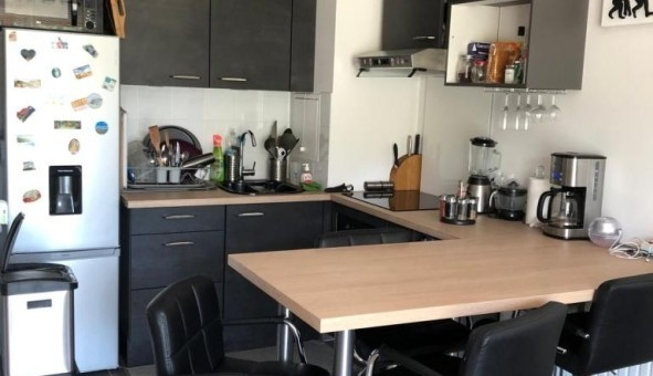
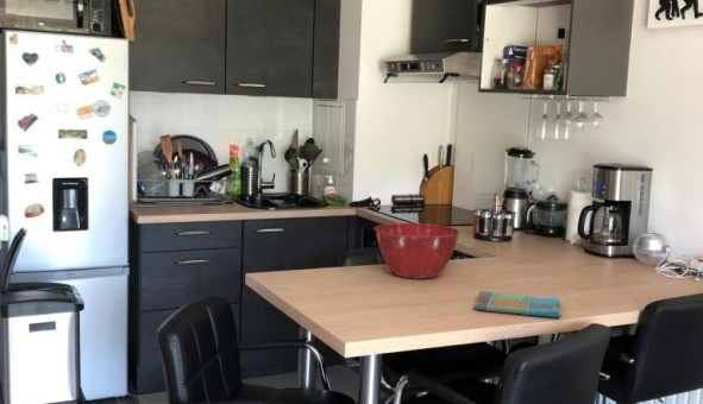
+ mixing bowl [374,222,462,280]
+ dish towel [473,290,561,318]
